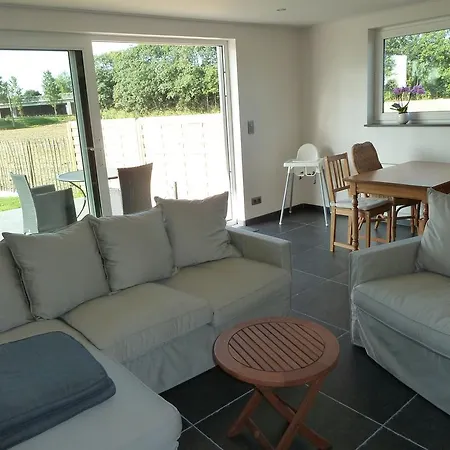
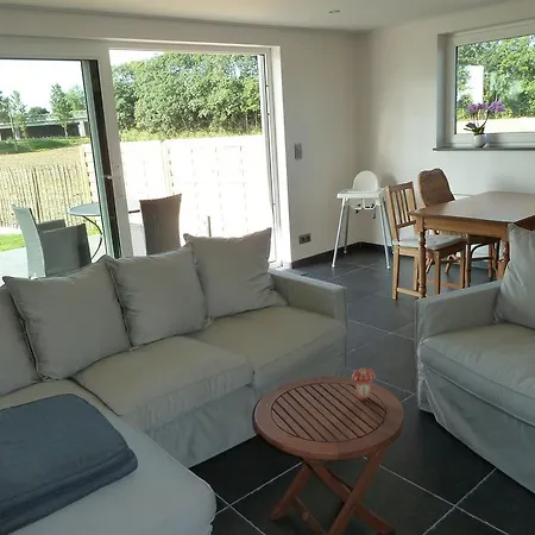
+ anatomical model [351,367,377,399]
